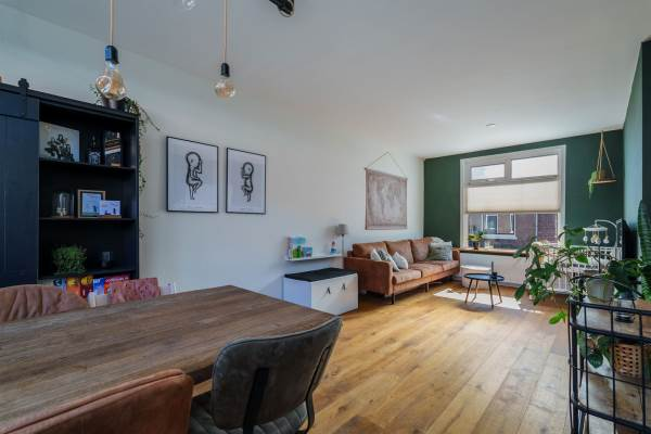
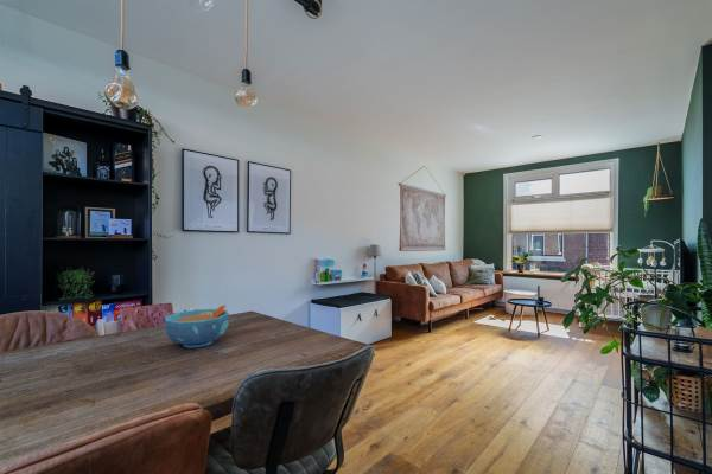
+ bowl [164,303,230,348]
